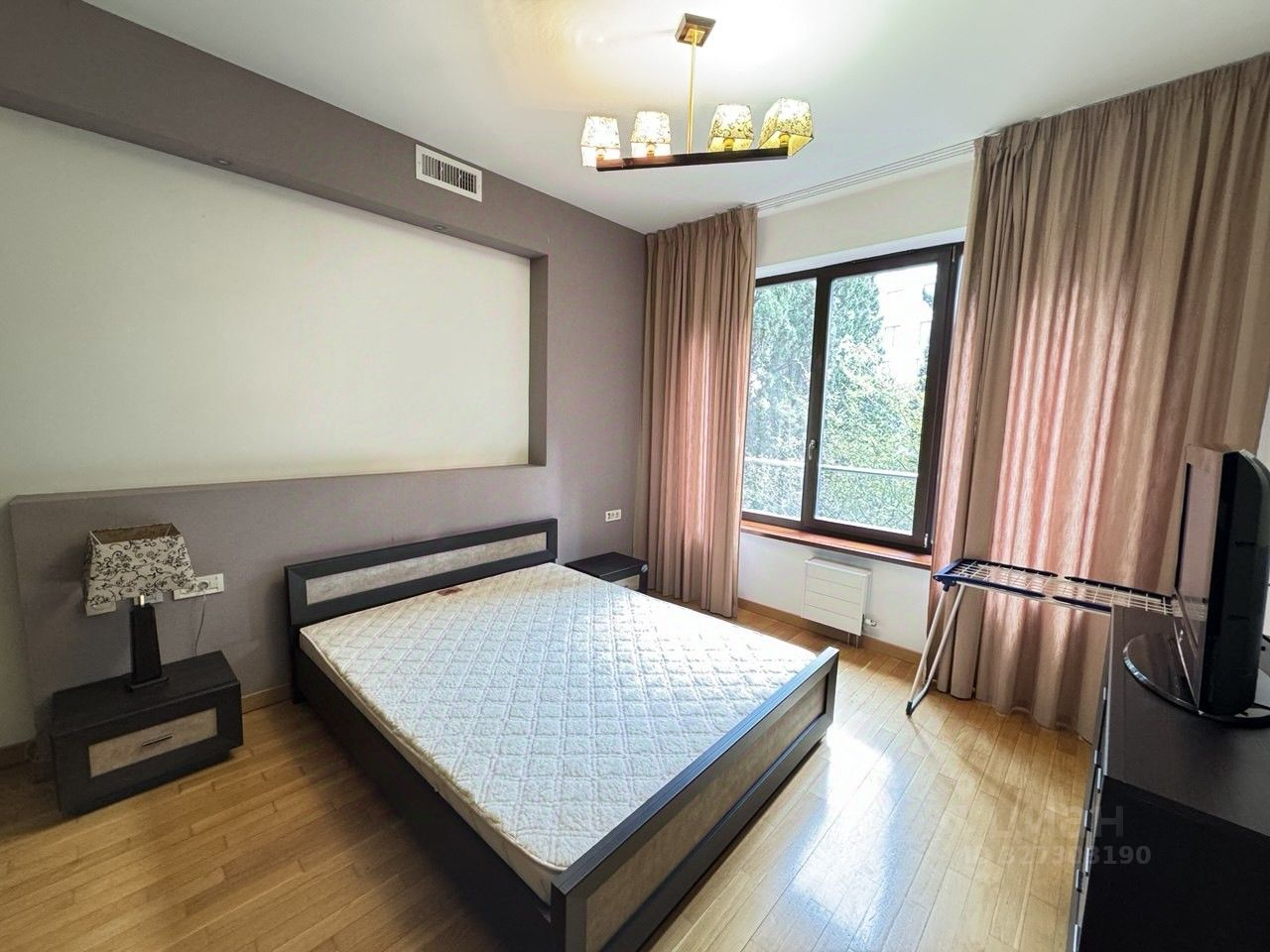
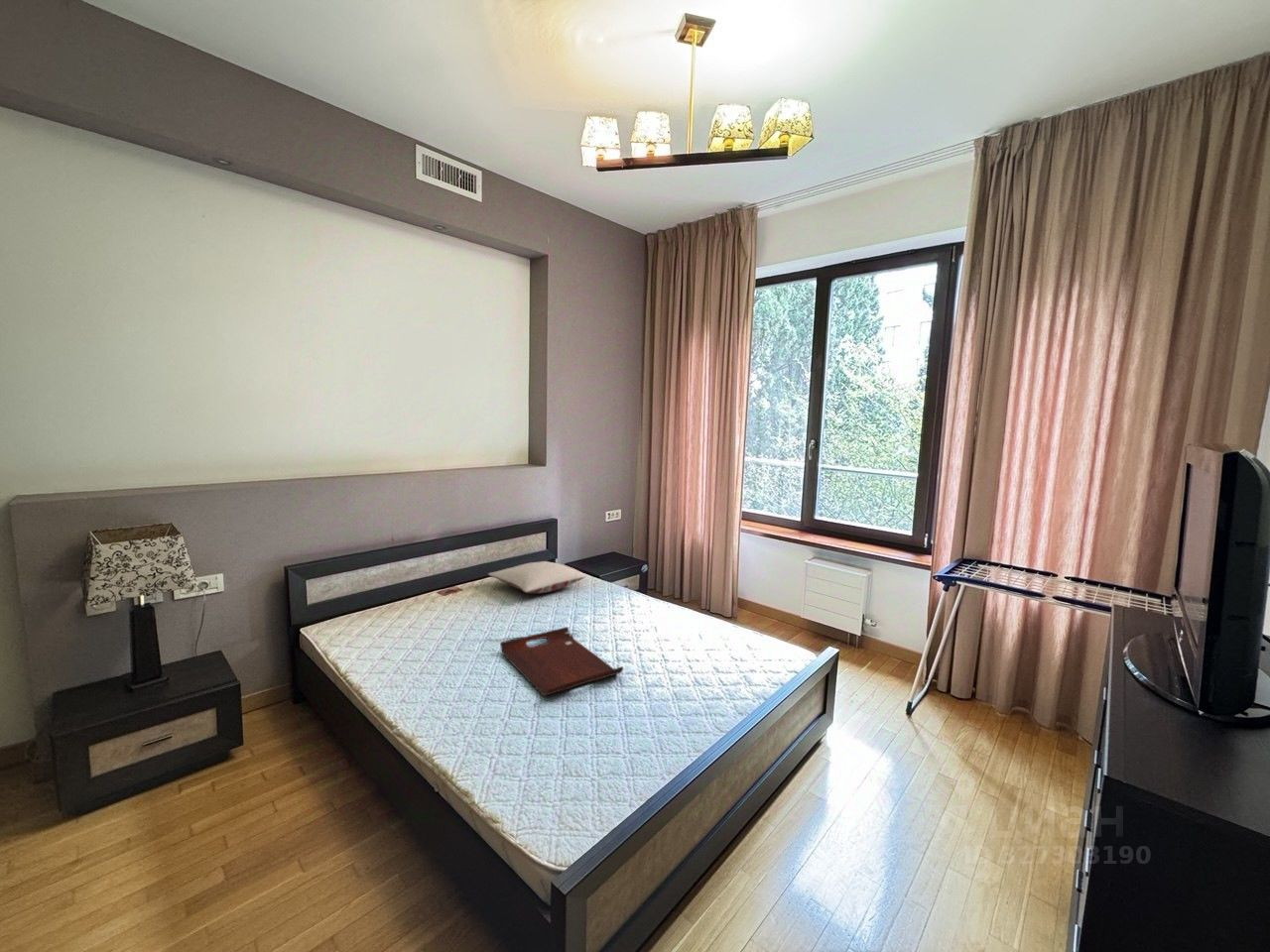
+ serving tray [499,626,624,697]
+ pillow [487,560,587,594]
